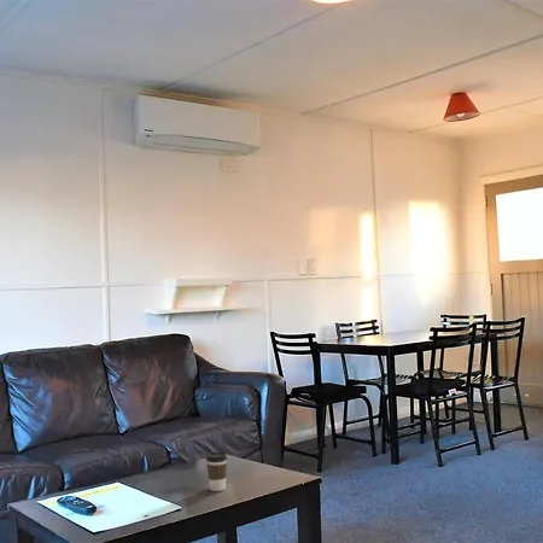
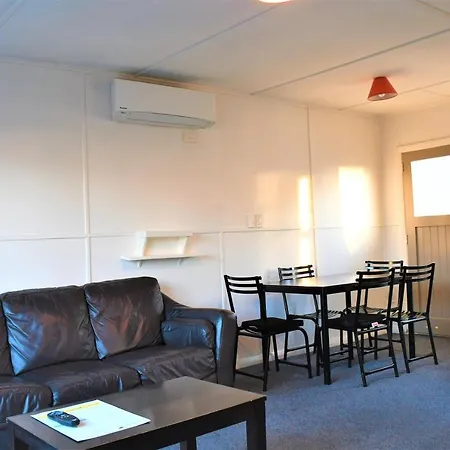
- coffee cup [205,451,228,492]
